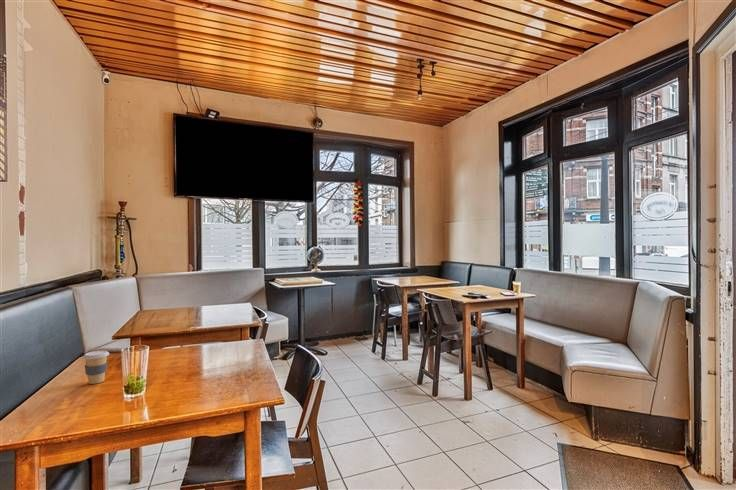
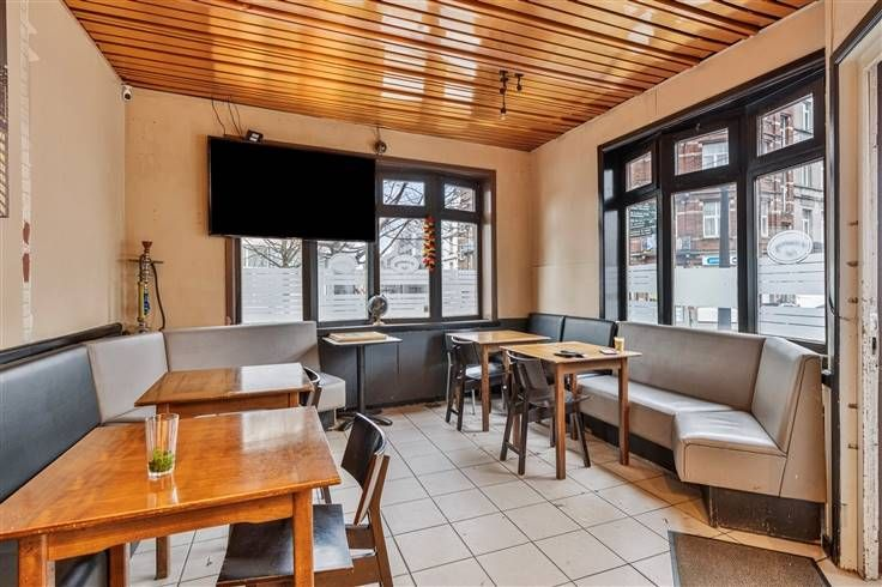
- coffee cup [82,349,110,385]
